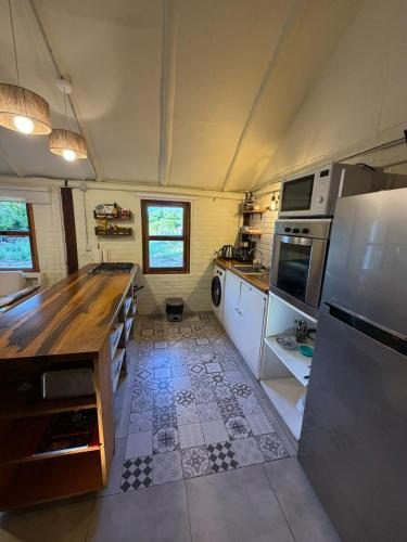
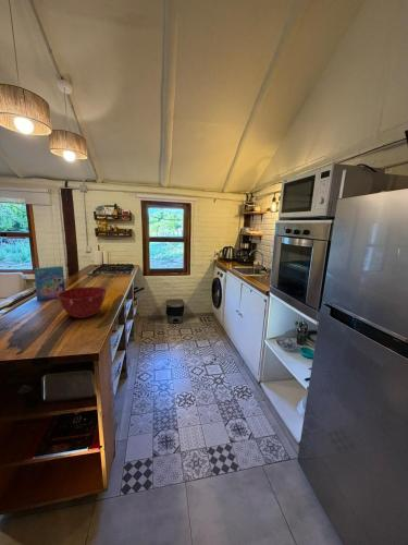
+ cereal box [33,265,66,302]
+ mixing bowl [58,286,108,319]
